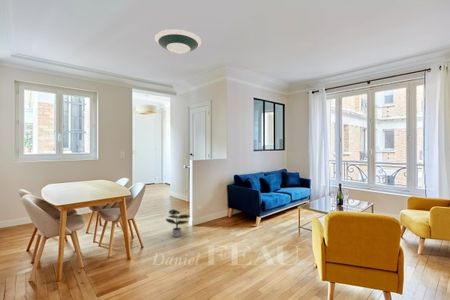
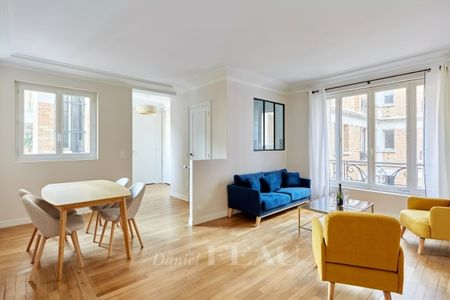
- potted plant [165,209,191,238]
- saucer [154,28,202,55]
